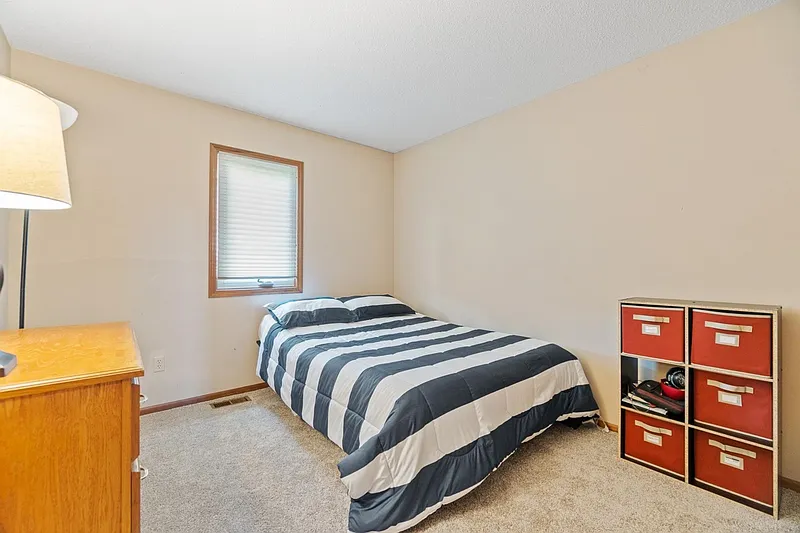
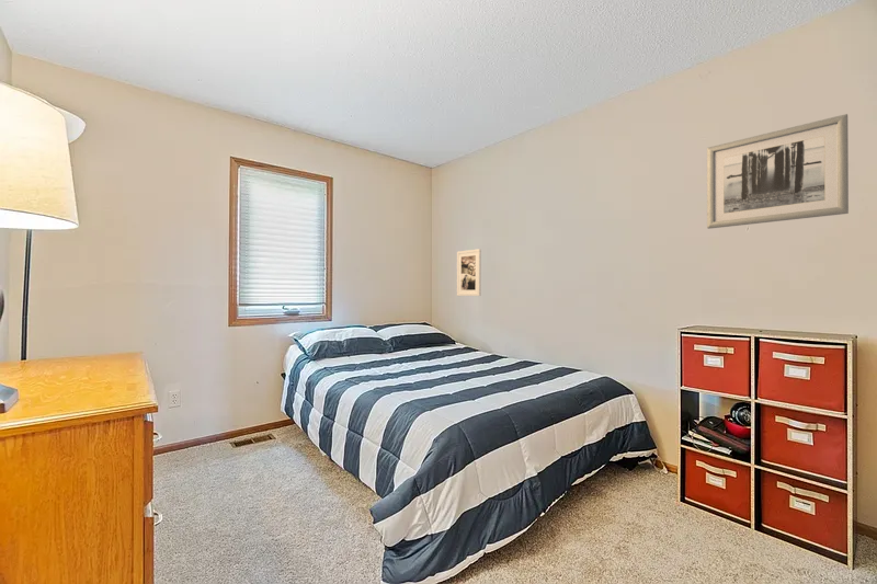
+ wall art [706,113,850,230]
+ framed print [456,248,482,297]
